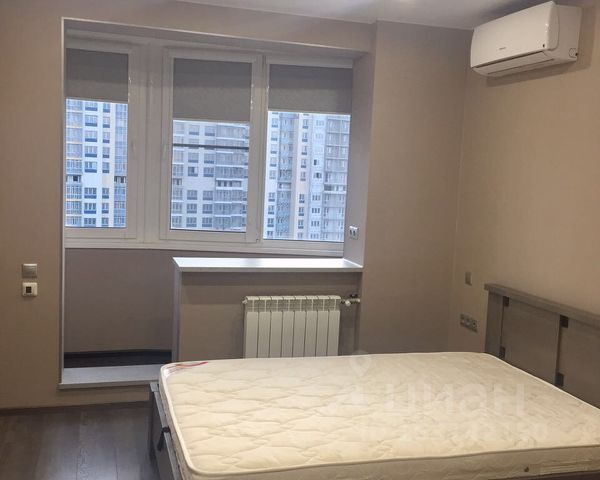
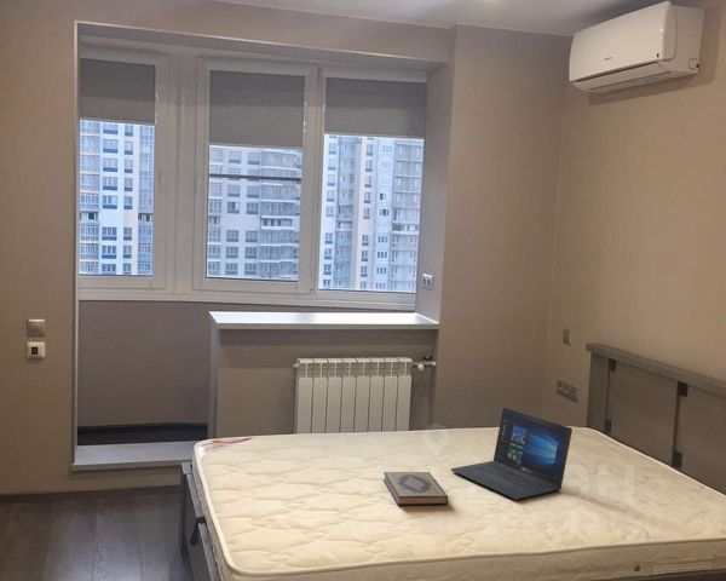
+ hardback book [382,471,449,507]
+ laptop [450,407,574,501]
